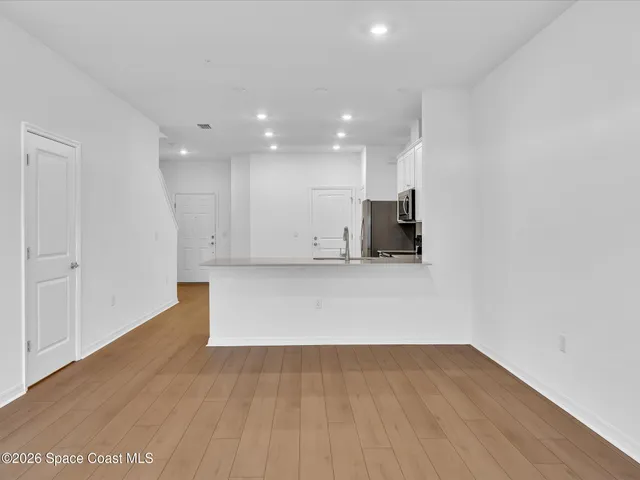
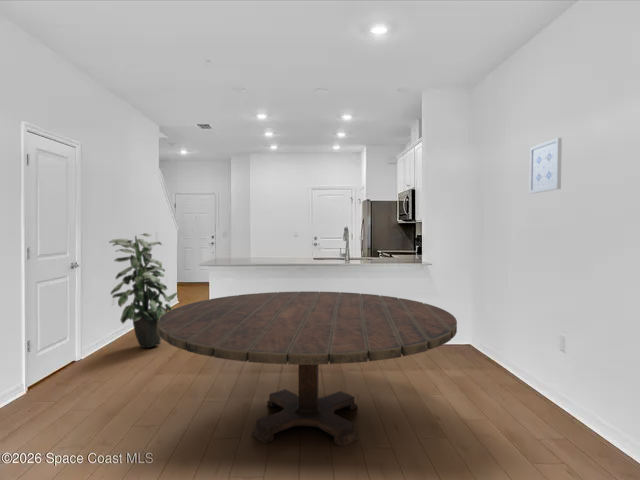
+ dining table [158,290,458,447]
+ indoor plant [108,232,178,349]
+ wall art [528,137,563,194]
